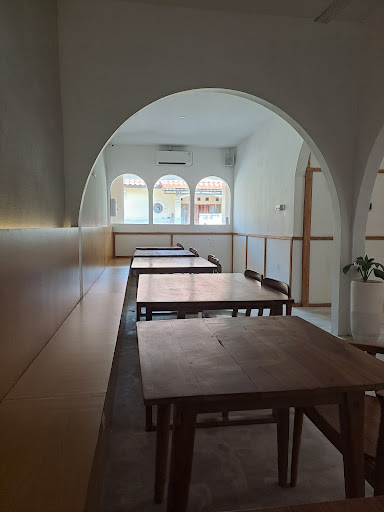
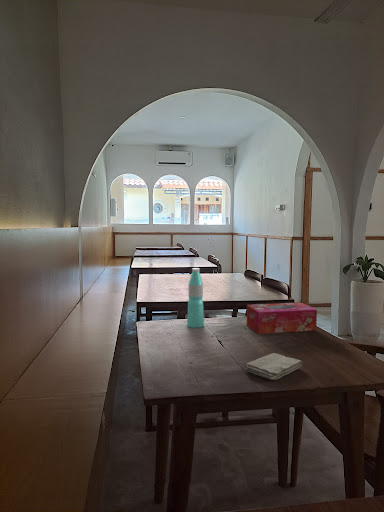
+ water bottle [186,267,205,329]
+ washcloth [244,352,303,381]
+ tissue box [246,302,318,335]
